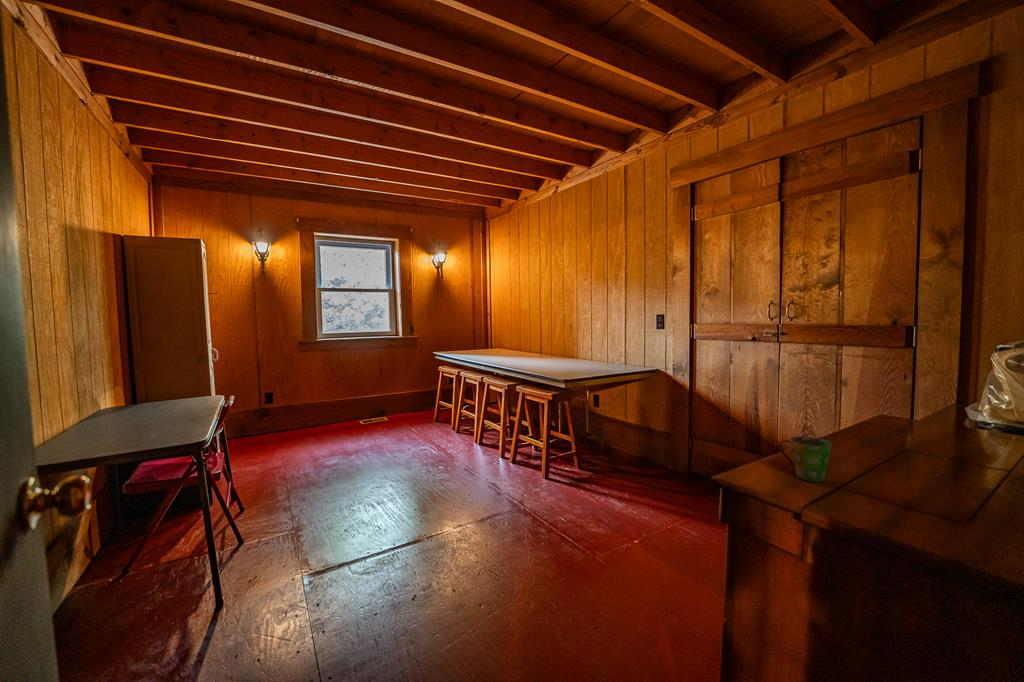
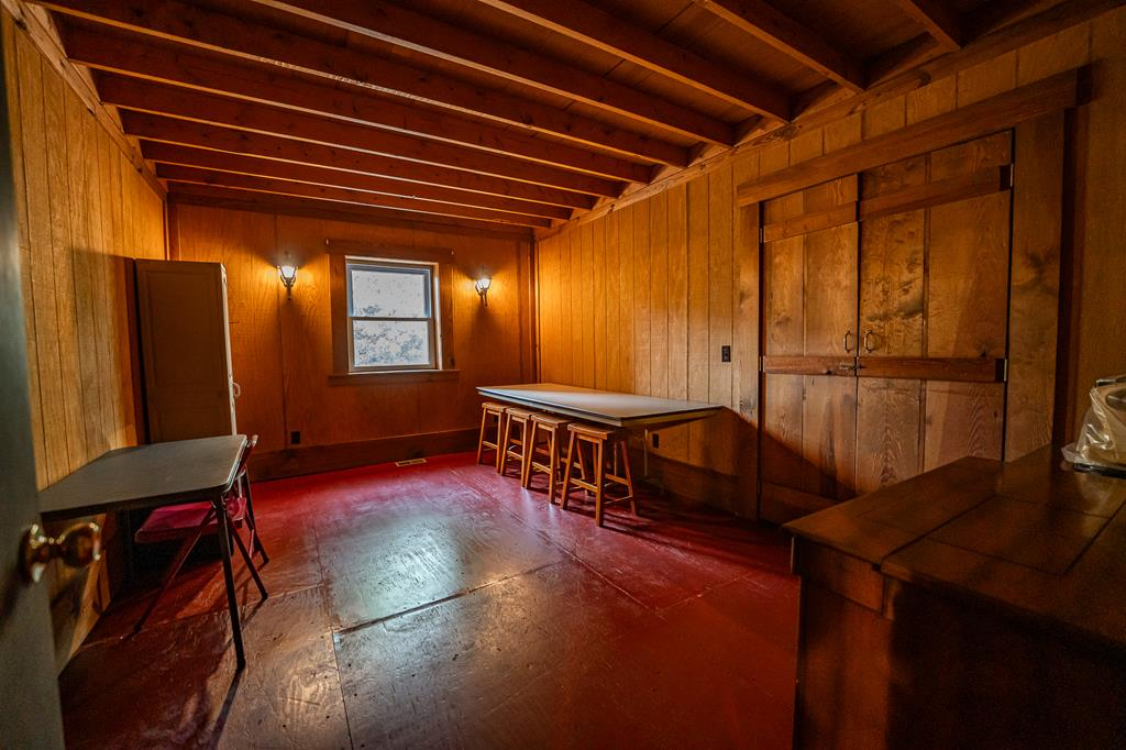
- cup [777,436,833,483]
